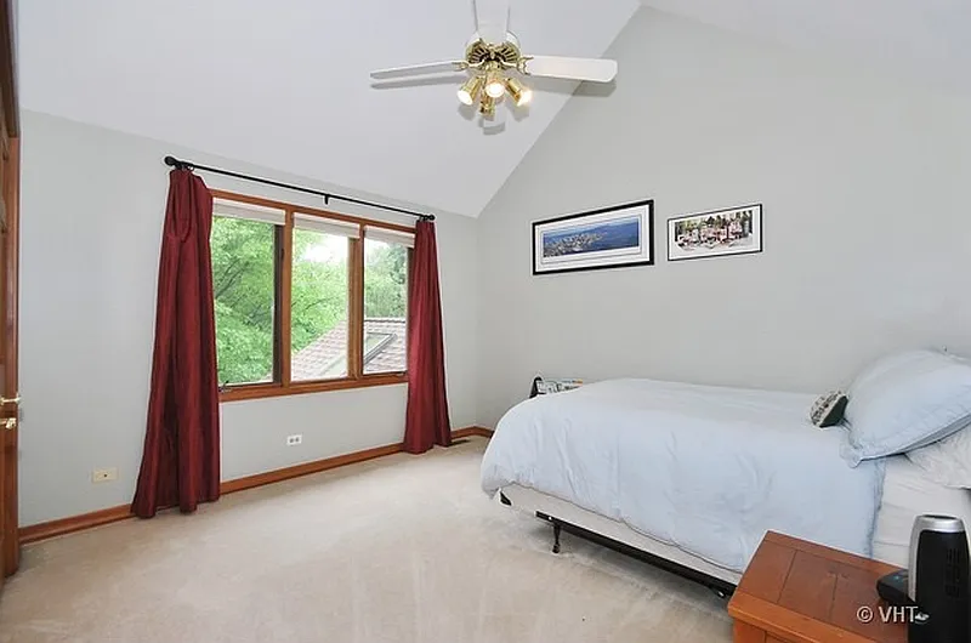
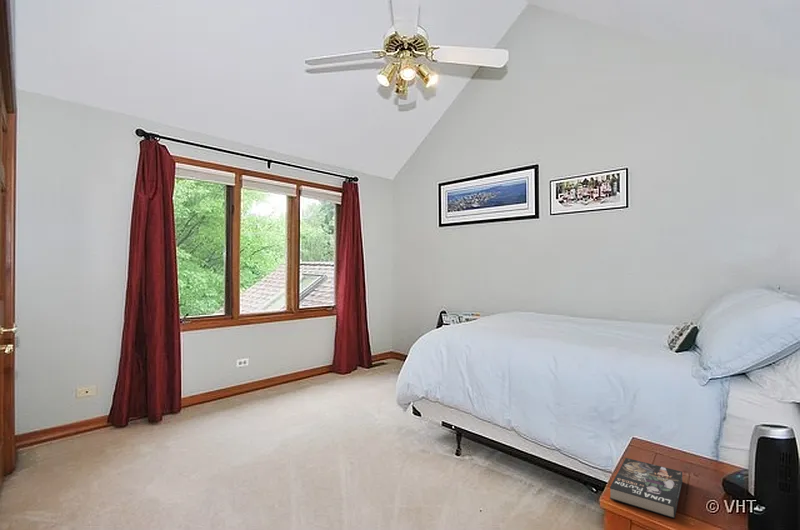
+ book [609,457,684,520]
